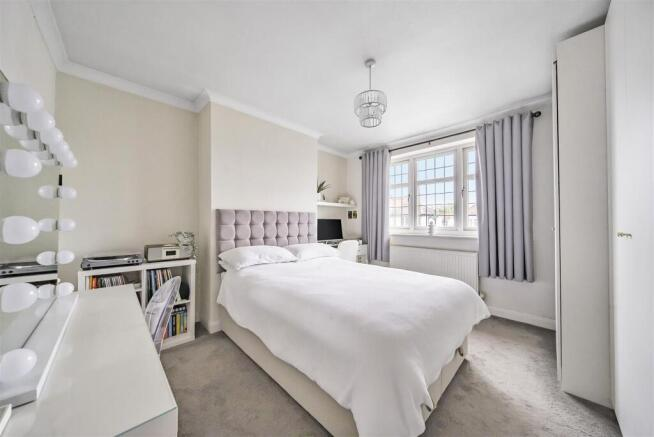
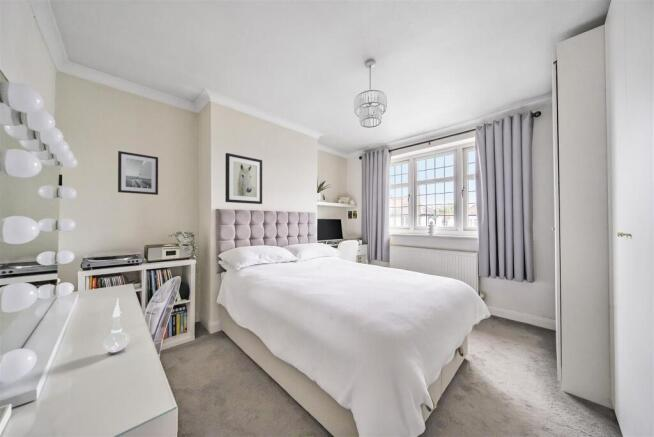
+ wall art [224,152,263,205]
+ perfume bottle [102,298,130,354]
+ wall art [117,150,159,196]
